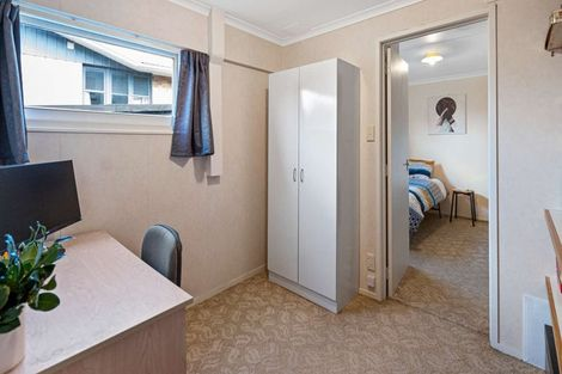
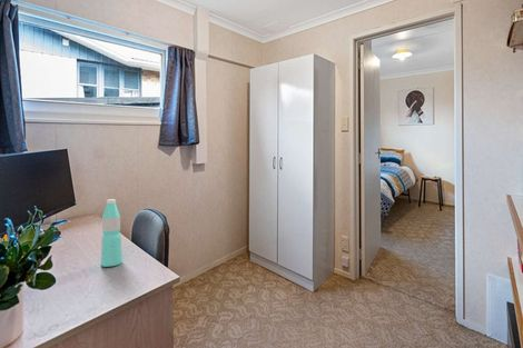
+ water bottle [100,198,124,268]
